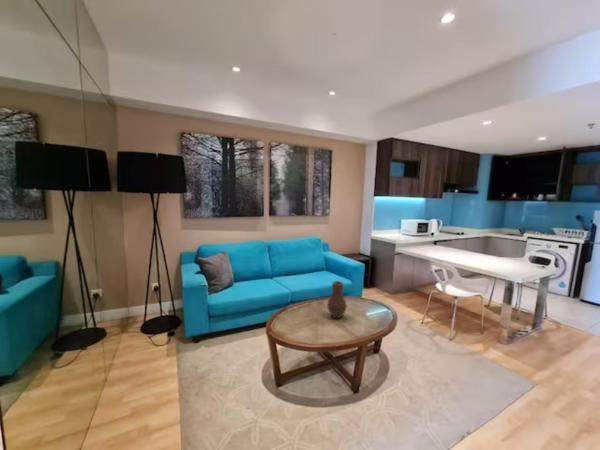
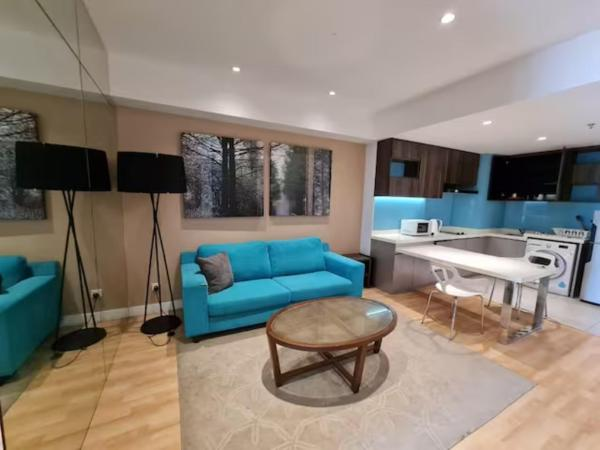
- vase [326,280,348,319]
